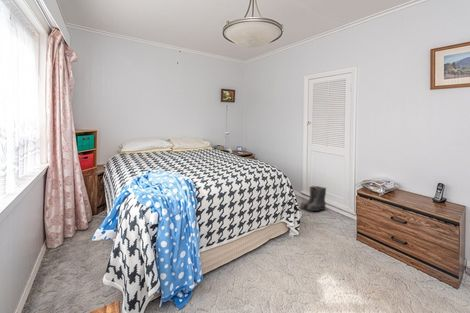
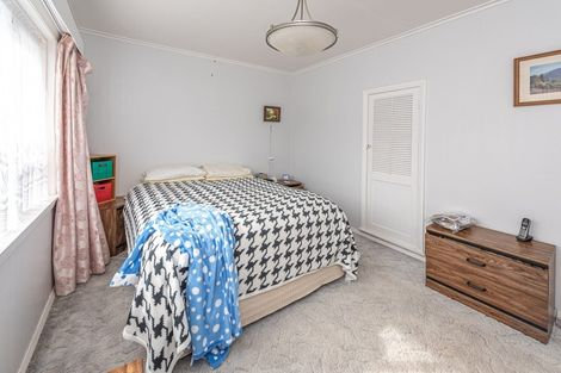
- boots [299,185,327,212]
